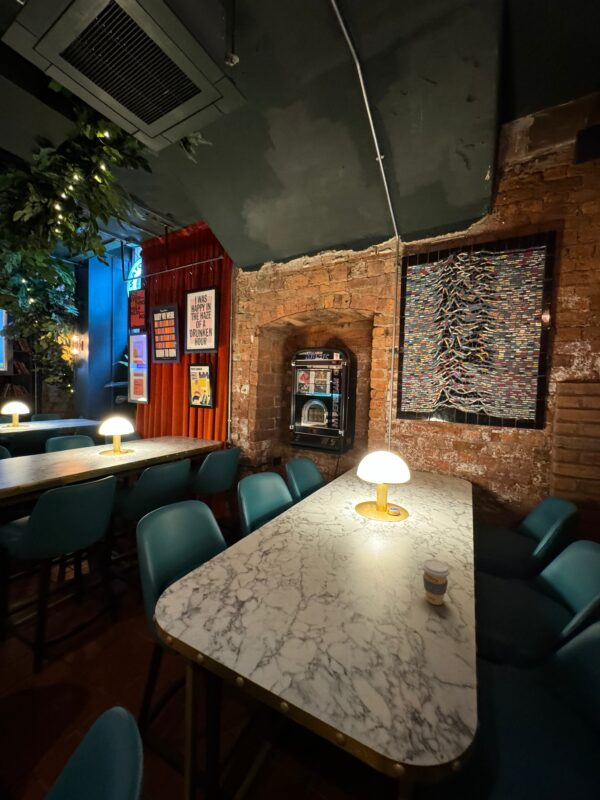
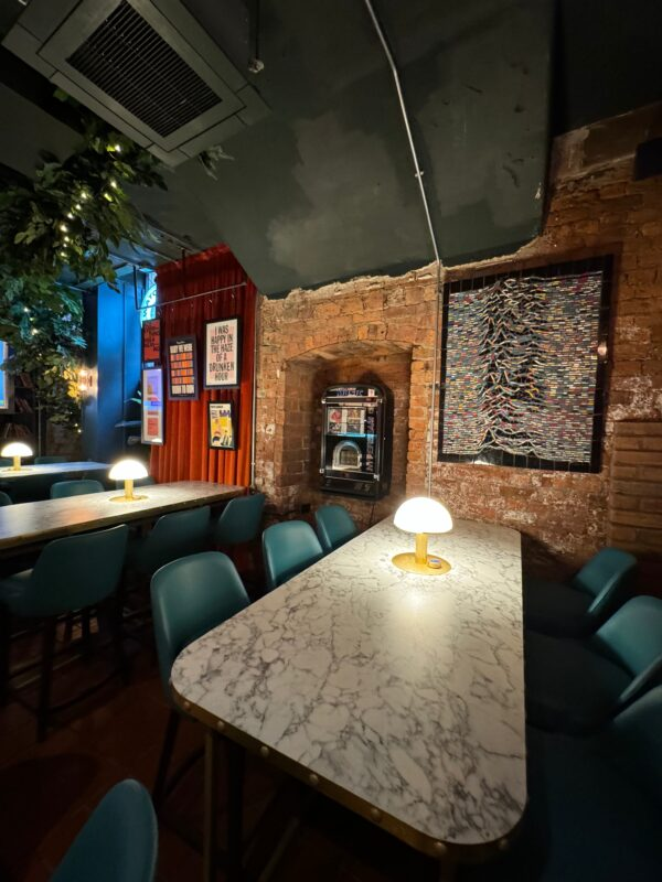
- coffee cup [421,558,451,606]
